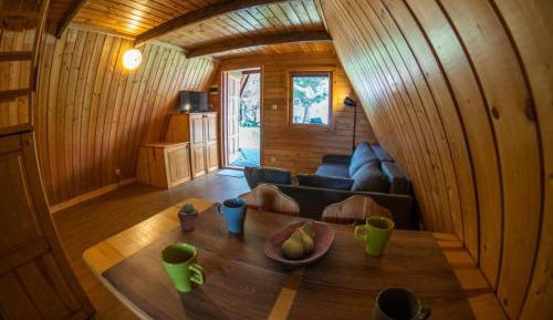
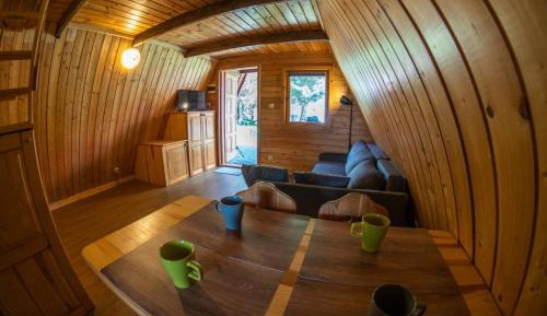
- fruit bowl [262,220,336,271]
- potted succulent [177,203,199,233]
